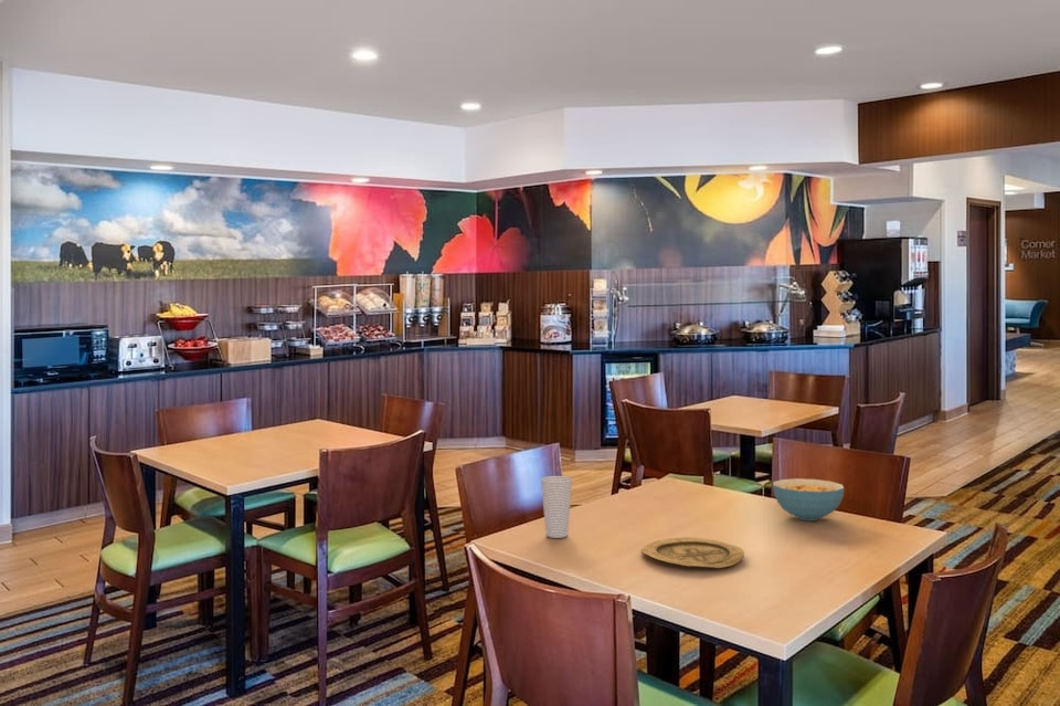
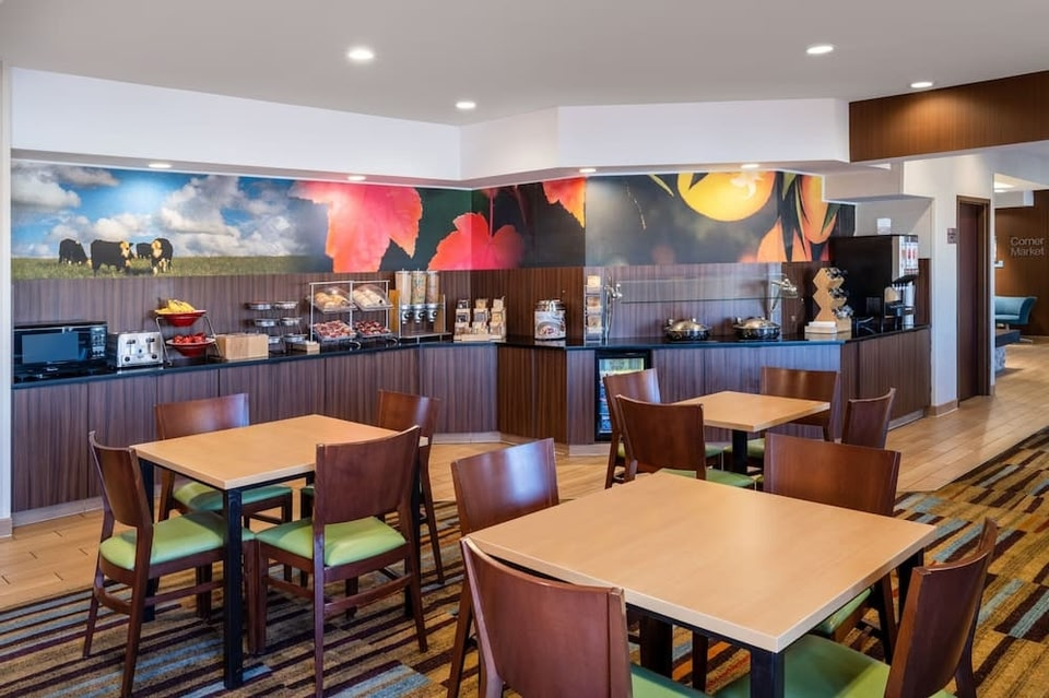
- cup [540,475,573,539]
- plate [640,536,745,569]
- cereal bowl [772,477,845,521]
